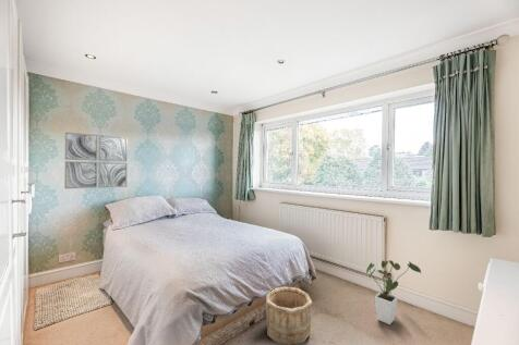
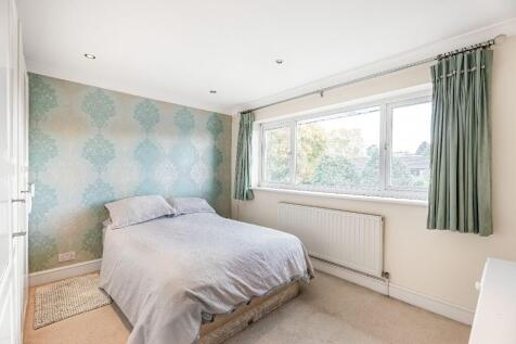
- wall art [63,131,129,189]
- wooden bucket [265,286,313,345]
- house plant [365,259,422,325]
